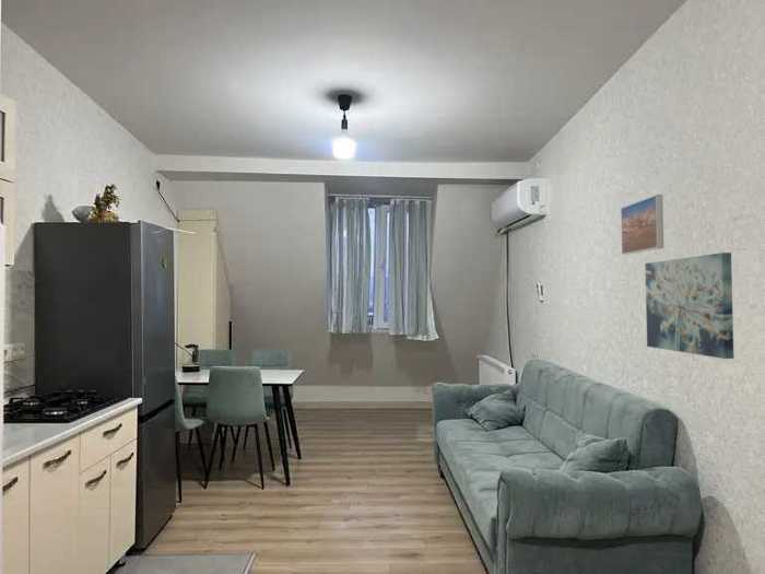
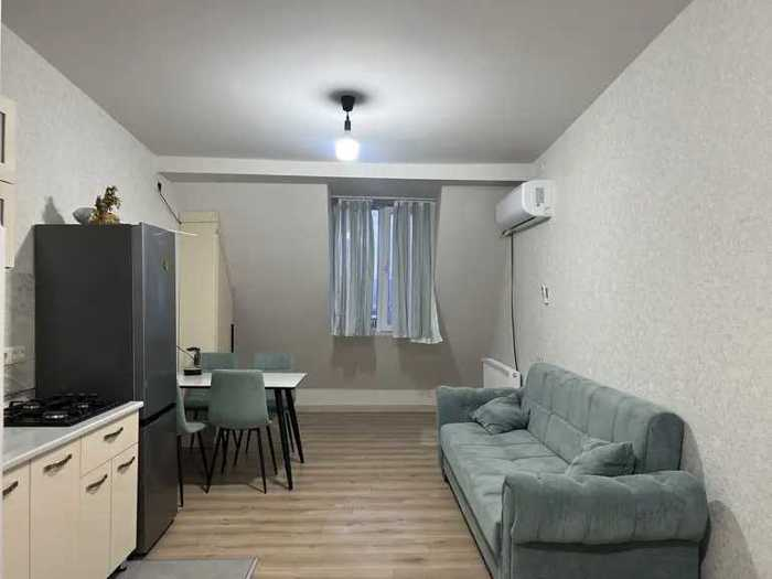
- wall art [644,251,734,360]
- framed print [620,194,664,256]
